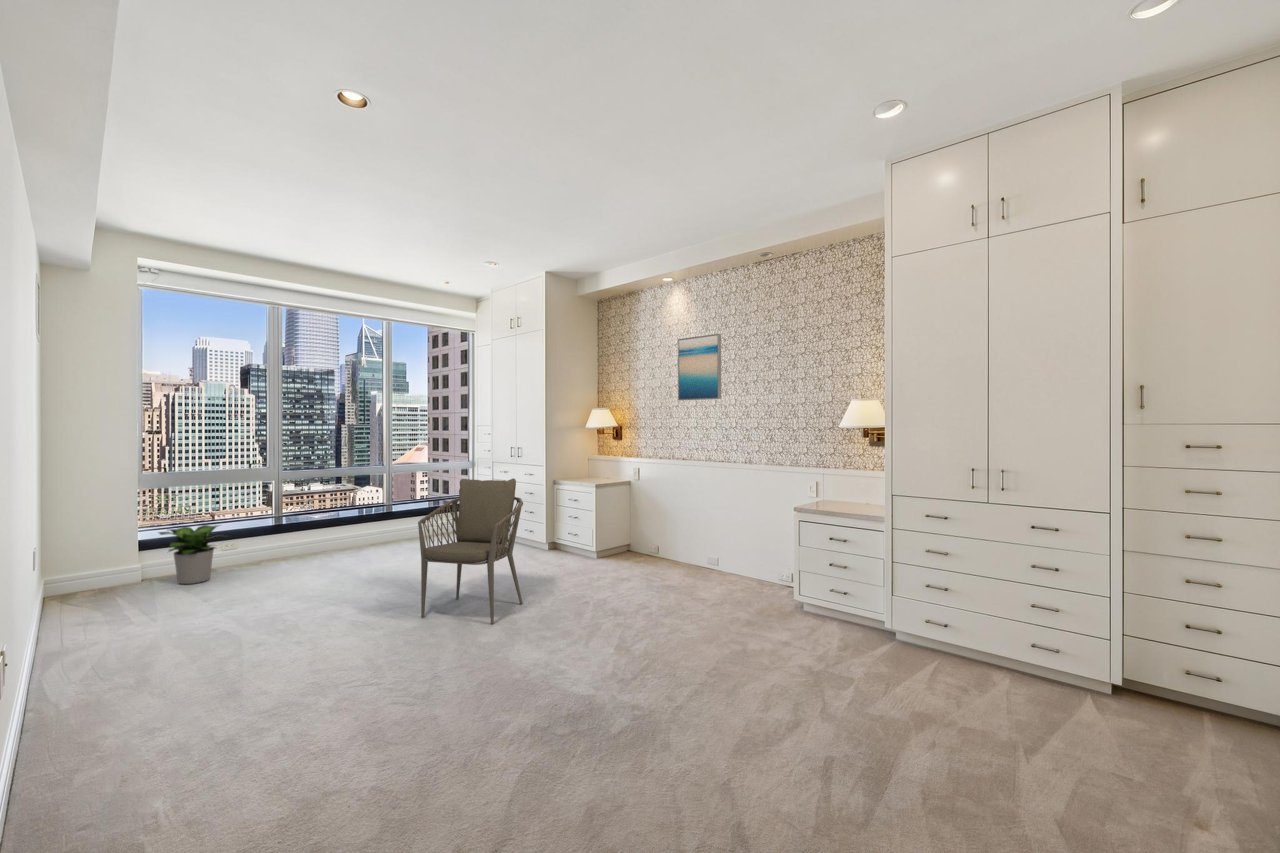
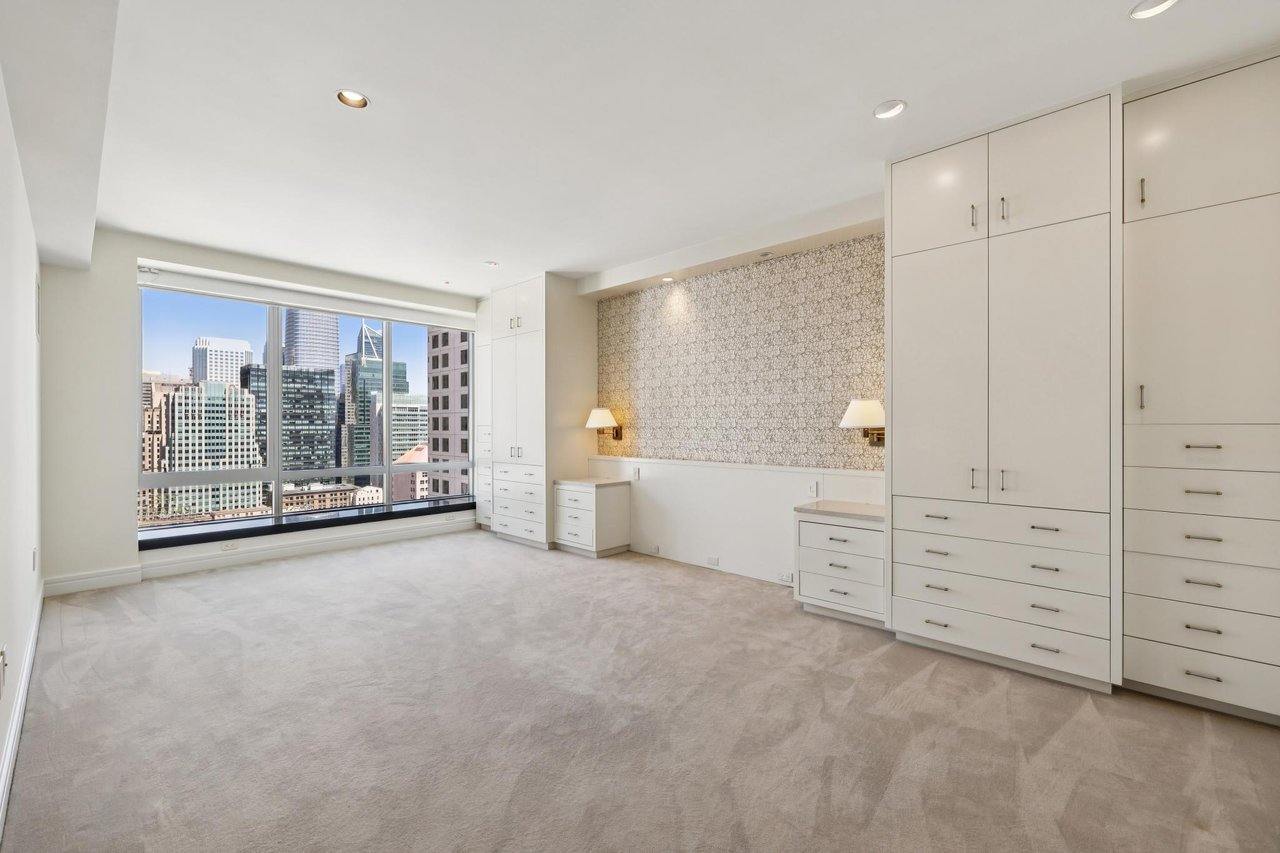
- potted plant [156,524,233,585]
- armchair [417,477,524,625]
- wall art [677,333,722,401]
